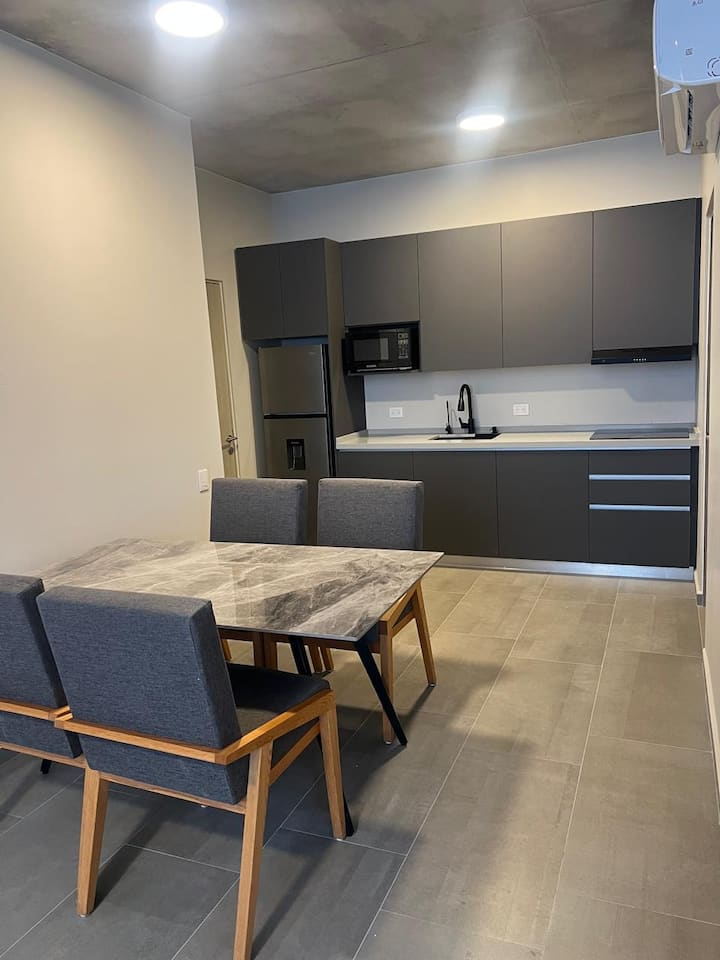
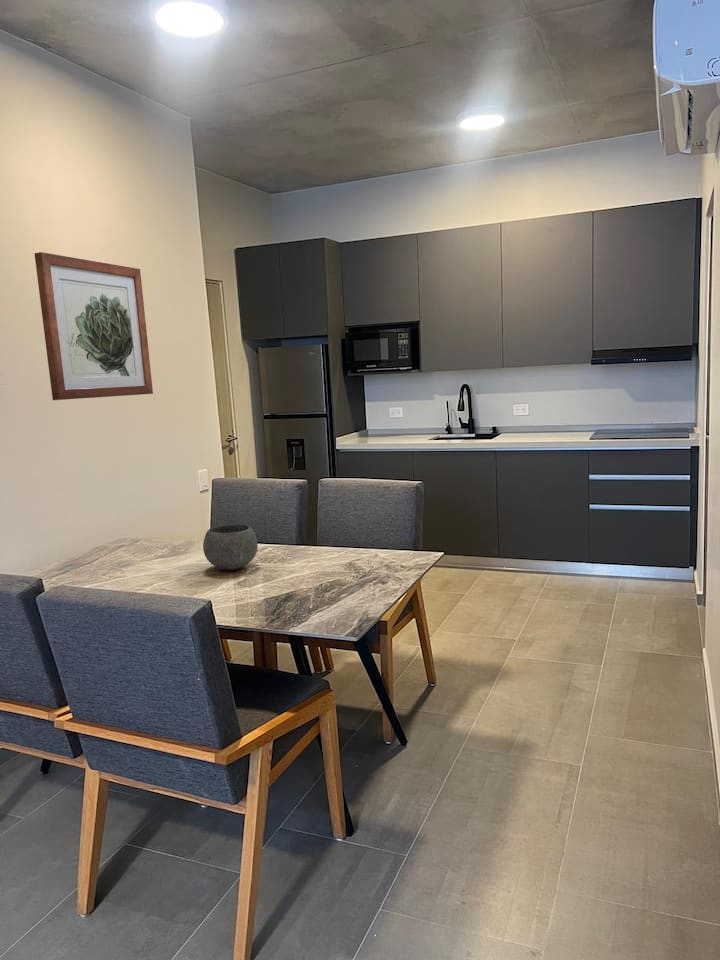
+ bowl [202,524,259,571]
+ wall art [33,251,154,401]
